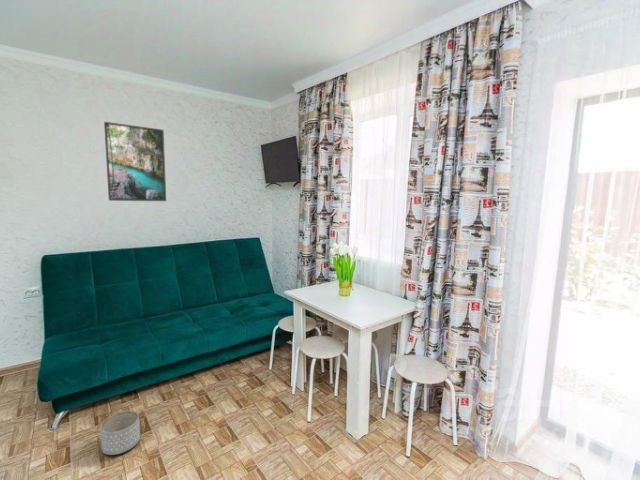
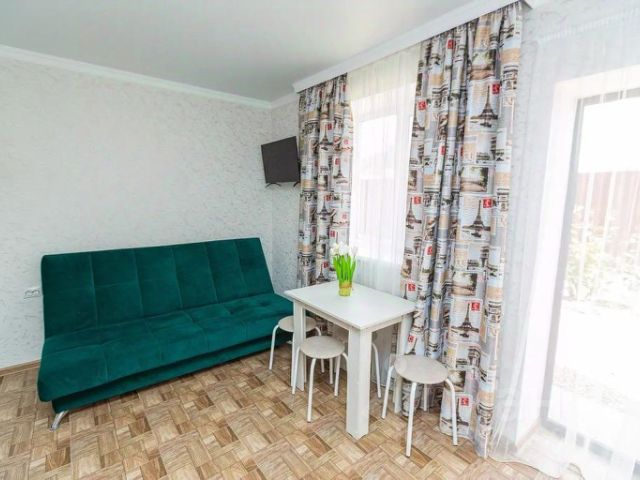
- planter [99,410,141,456]
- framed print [103,121,167,202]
